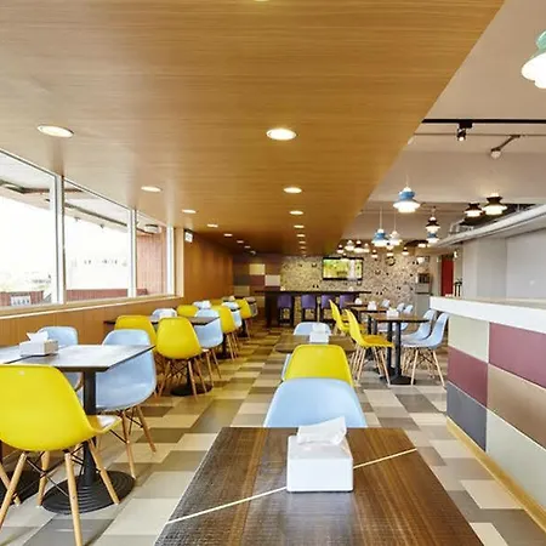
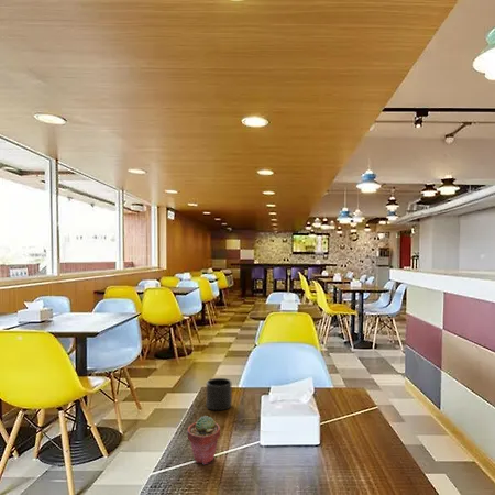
+ mug [206,377,232,411]
+ potted succulent [186,415,221,465]
